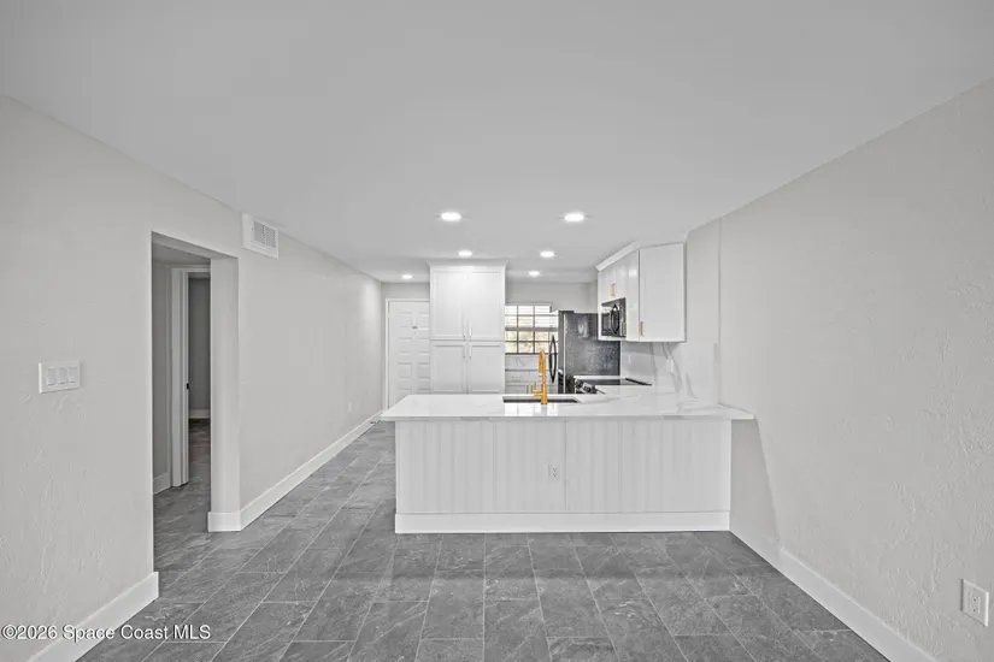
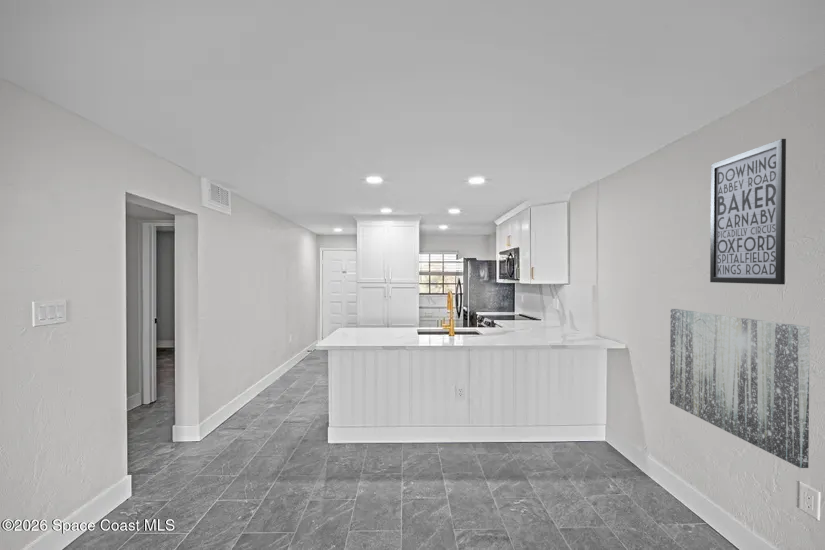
+ wall art [669,308,811,469]
+ wall art [709,138,787,285]
